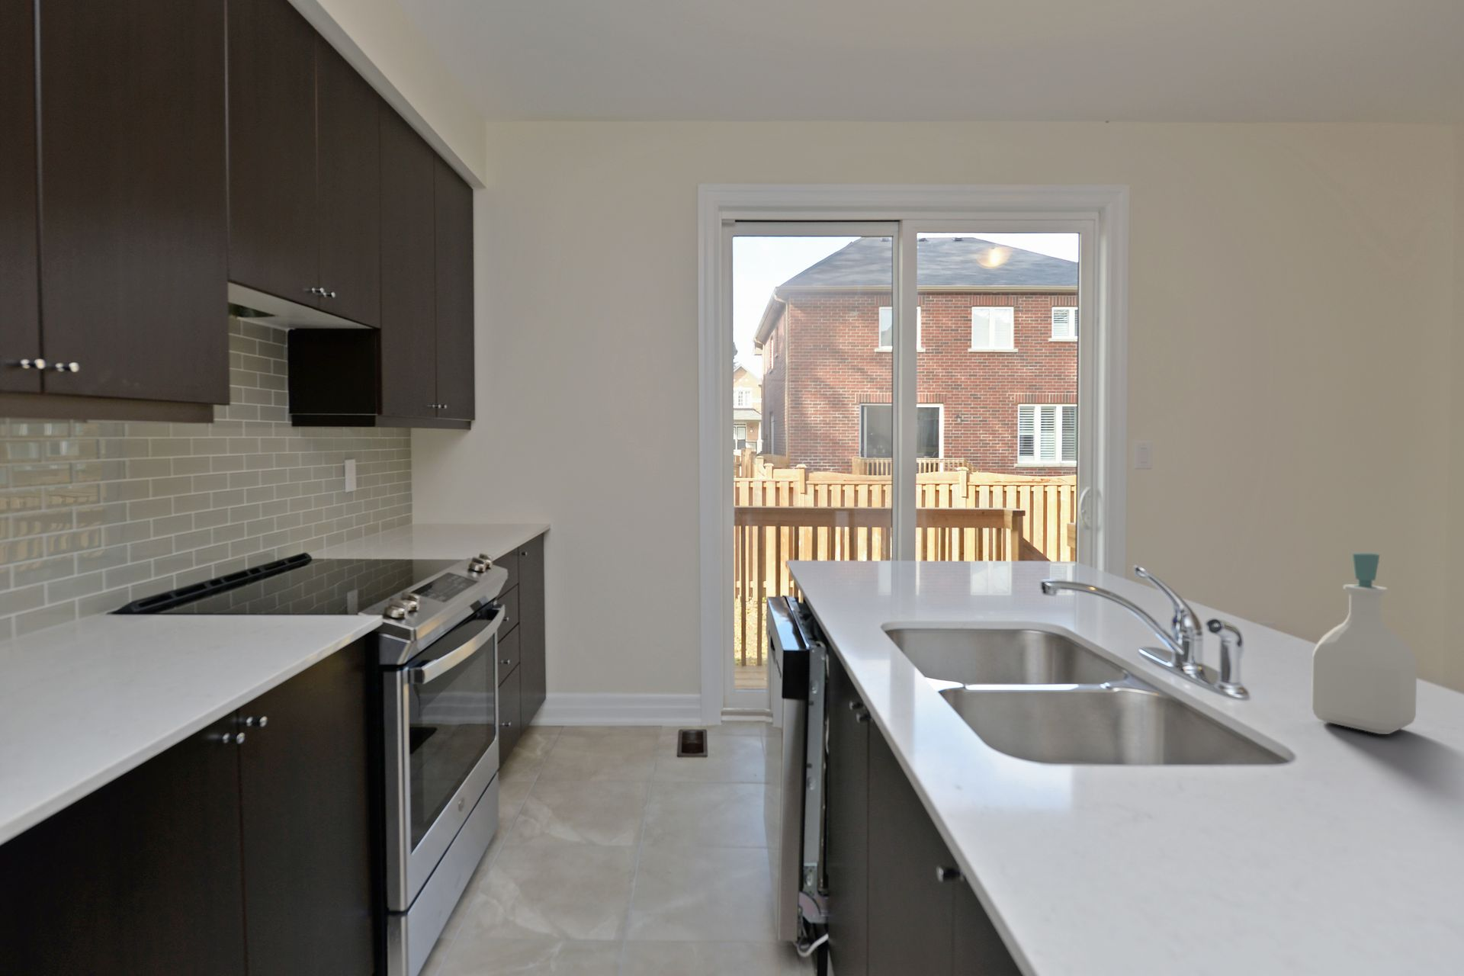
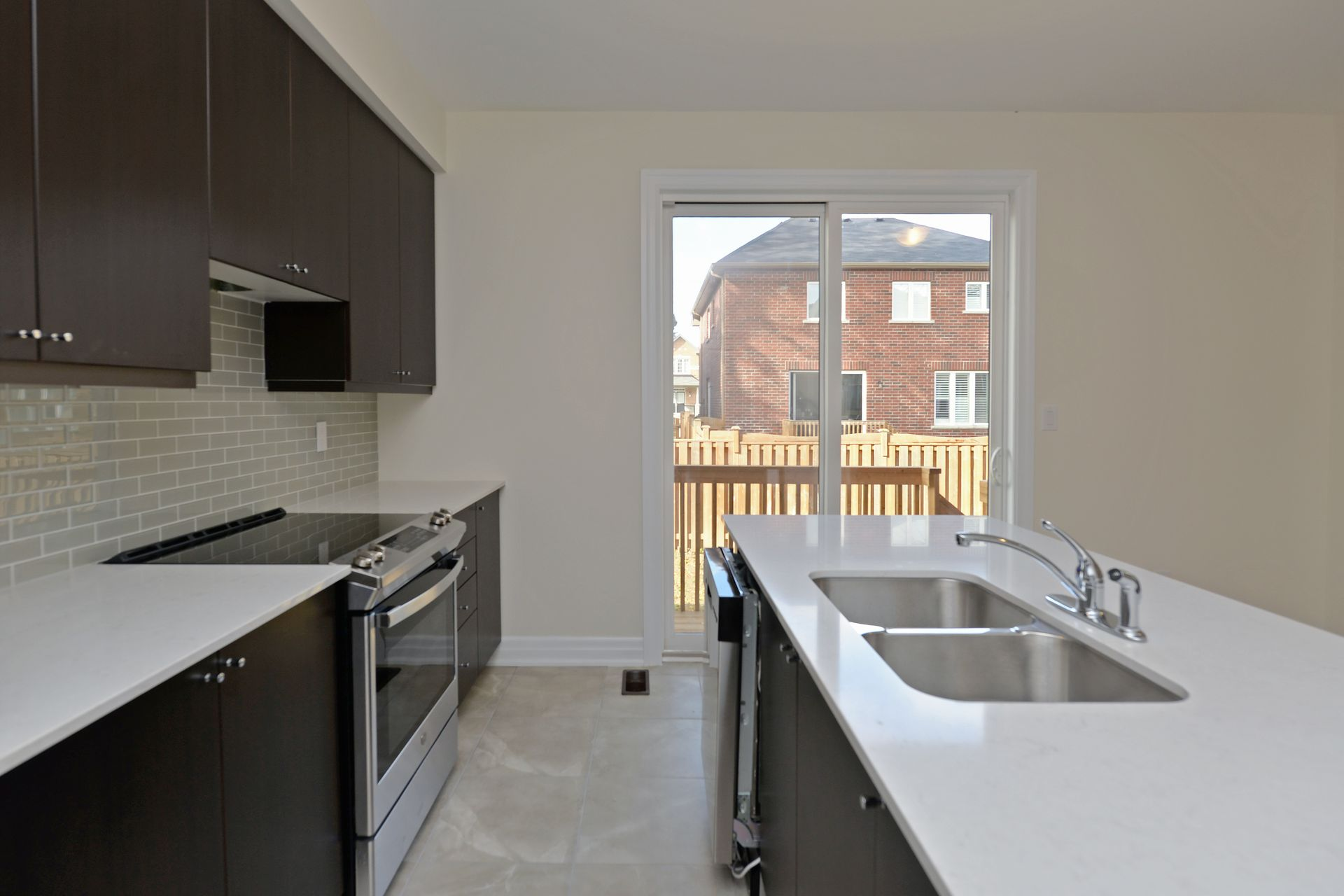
- soap bottle [1310,552,1417,735]
